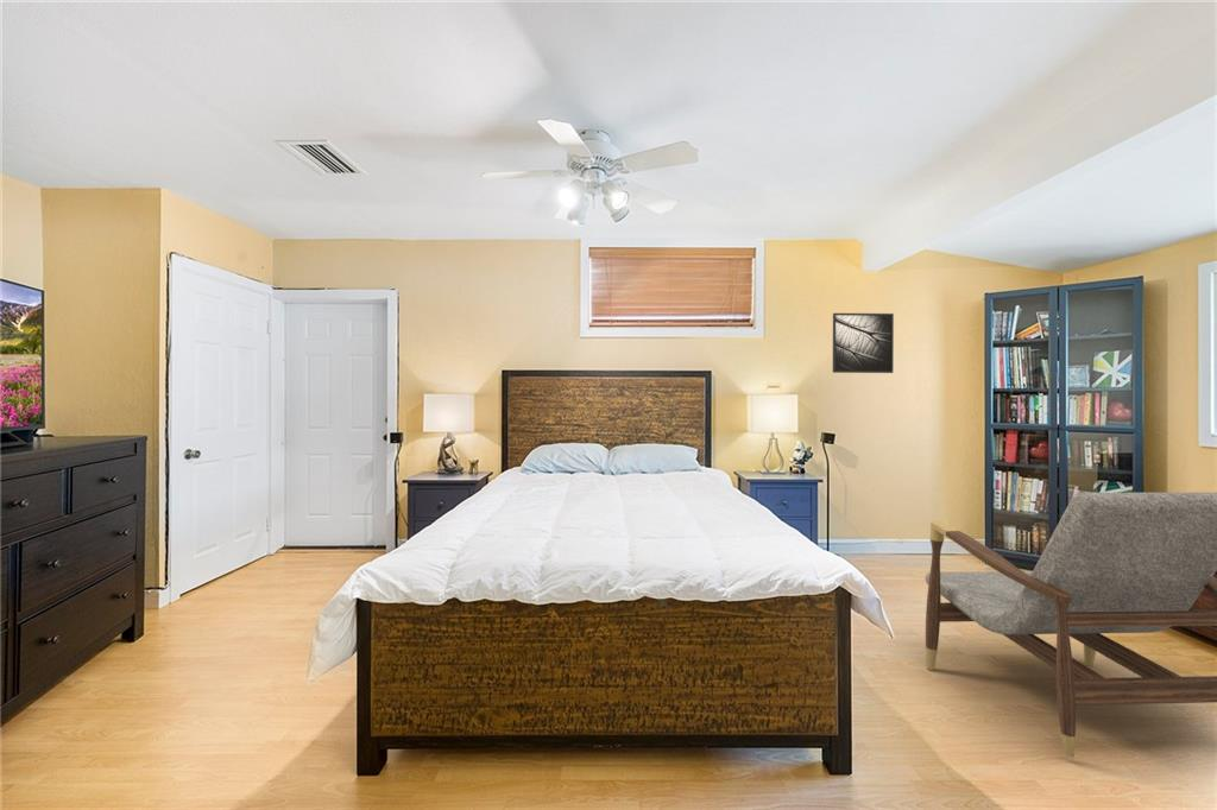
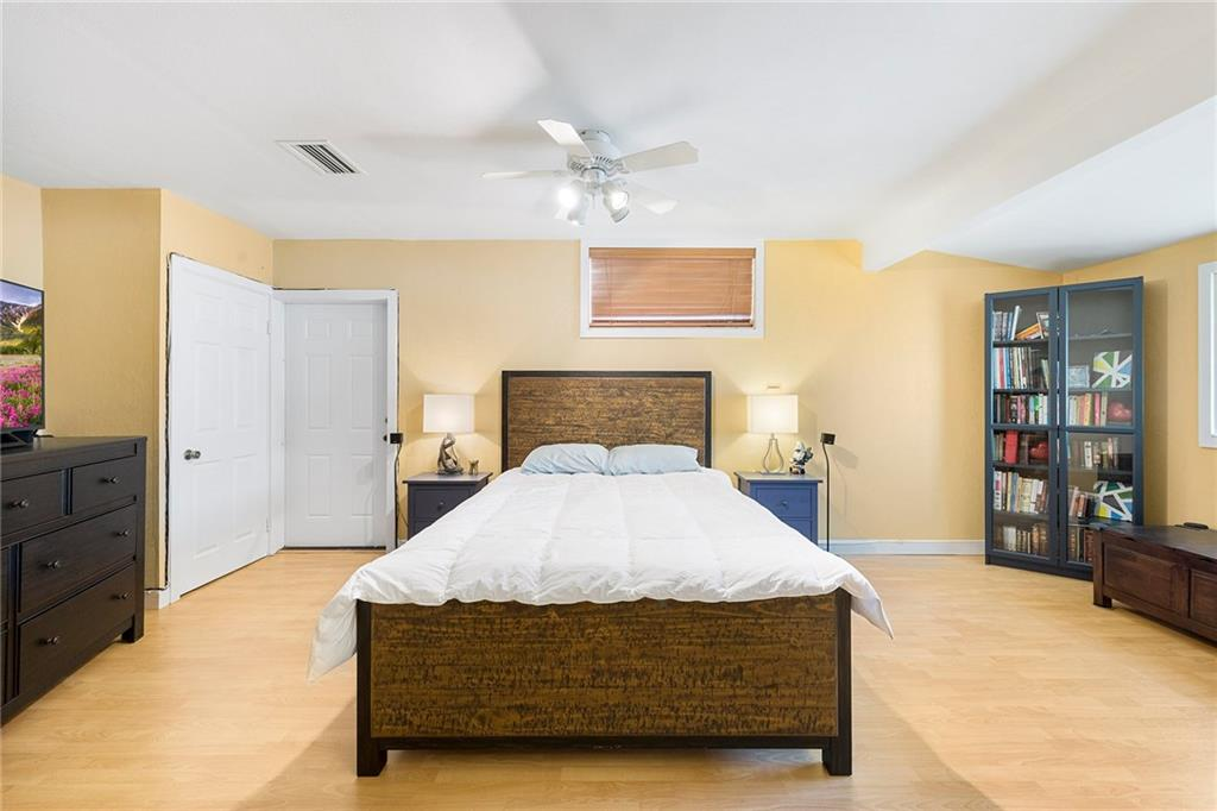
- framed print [832,312,895,374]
- armchair [925,492,1217,758]
